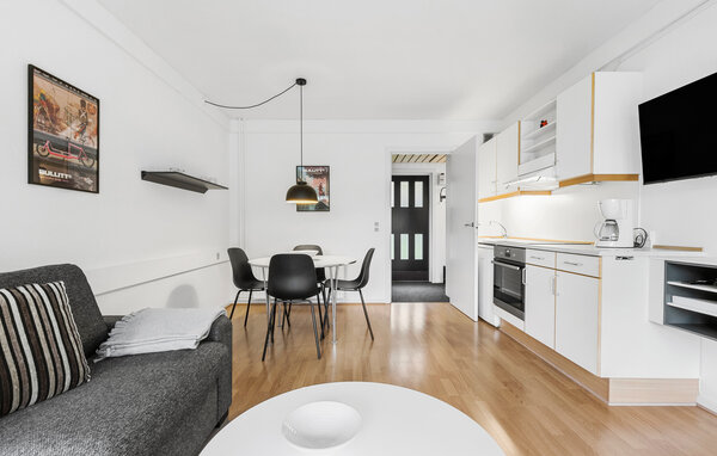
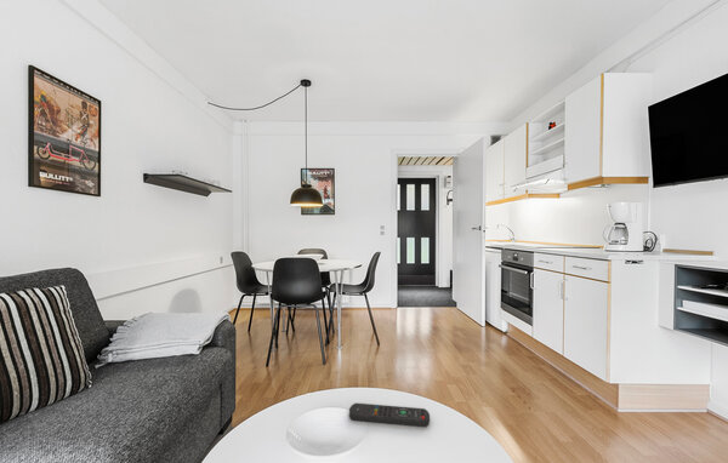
+ remote control [348,402,431,428]
